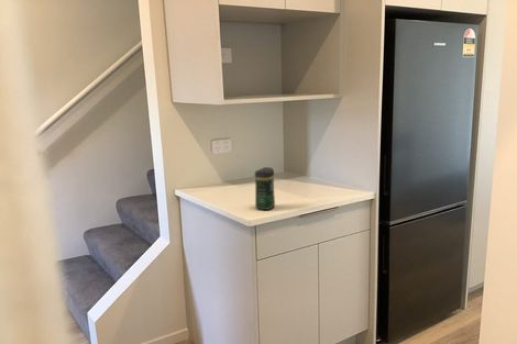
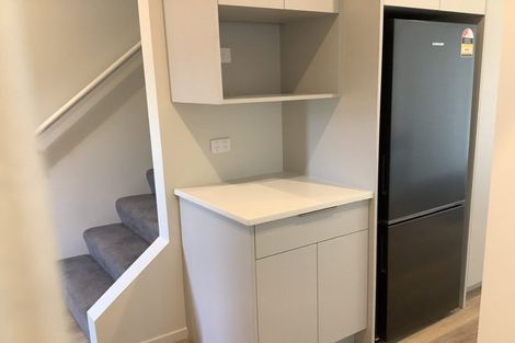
- coffee jar [254,166,276,211]
